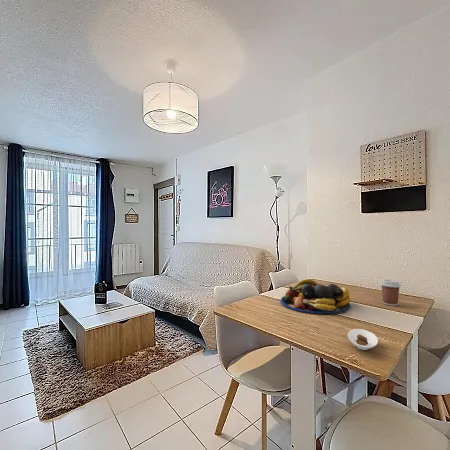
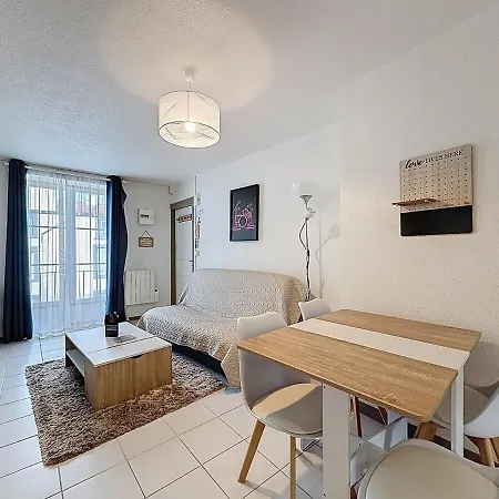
- coffee cup [379,279,402,307]
- saucer [347,328,379,351]
- fruit bowl [280,278,351,315]
